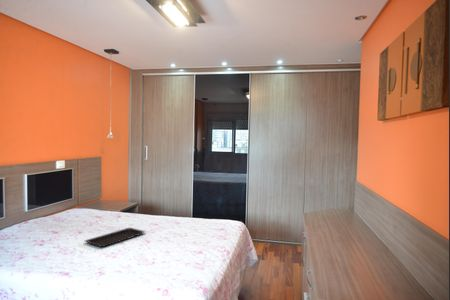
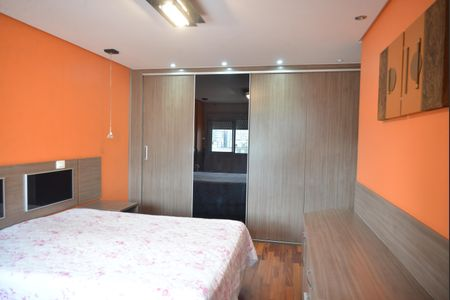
- serving tray [84,227,147,248]
